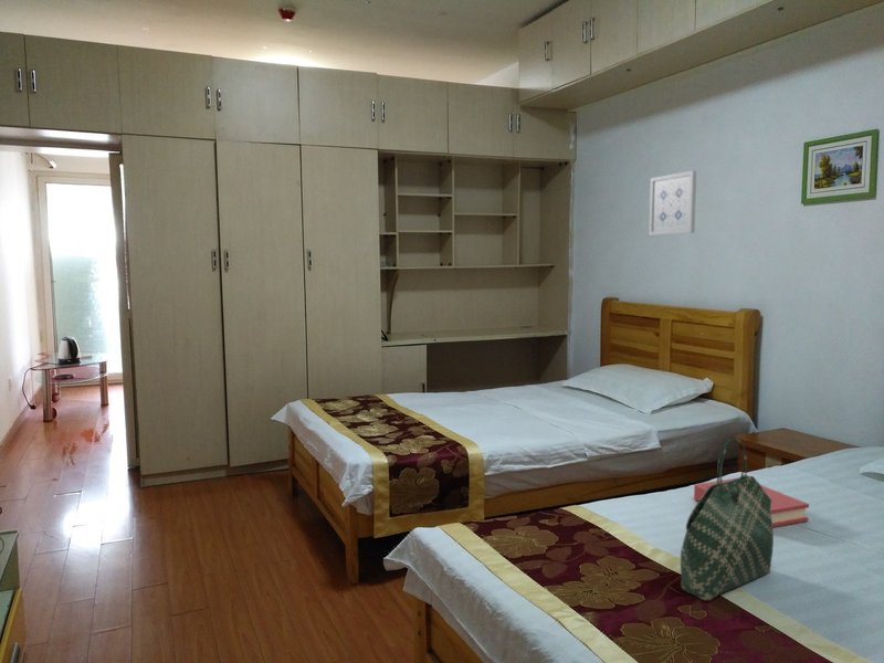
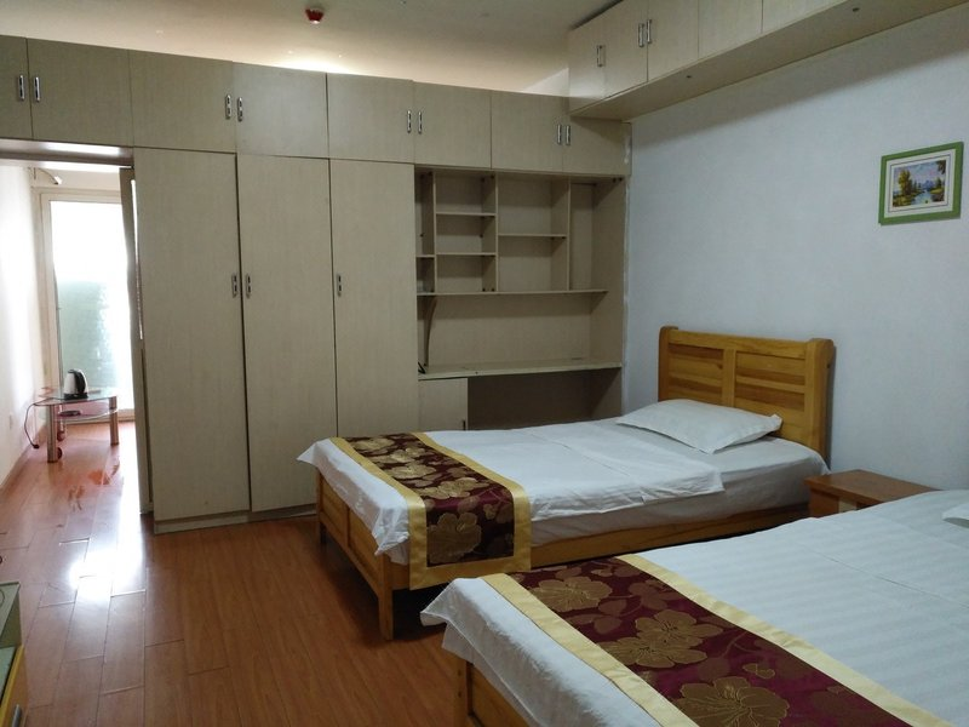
- wall art [648,169,697,236]
- tote bag [680,438,775,602]
- hardback book [693,477,810,528]
